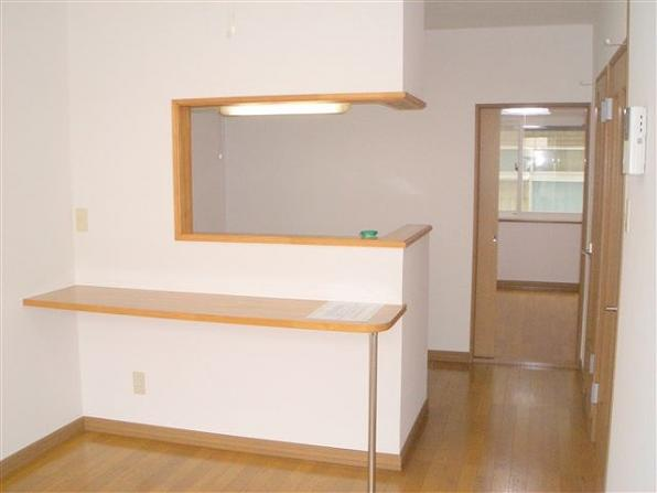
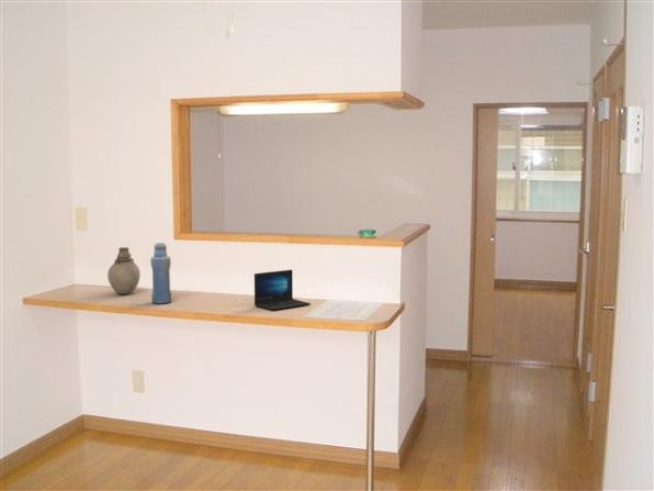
+ vase [106,246,142,295]
+ bottle [149,242,172,304]
+ laptop [253,269,312,311]
